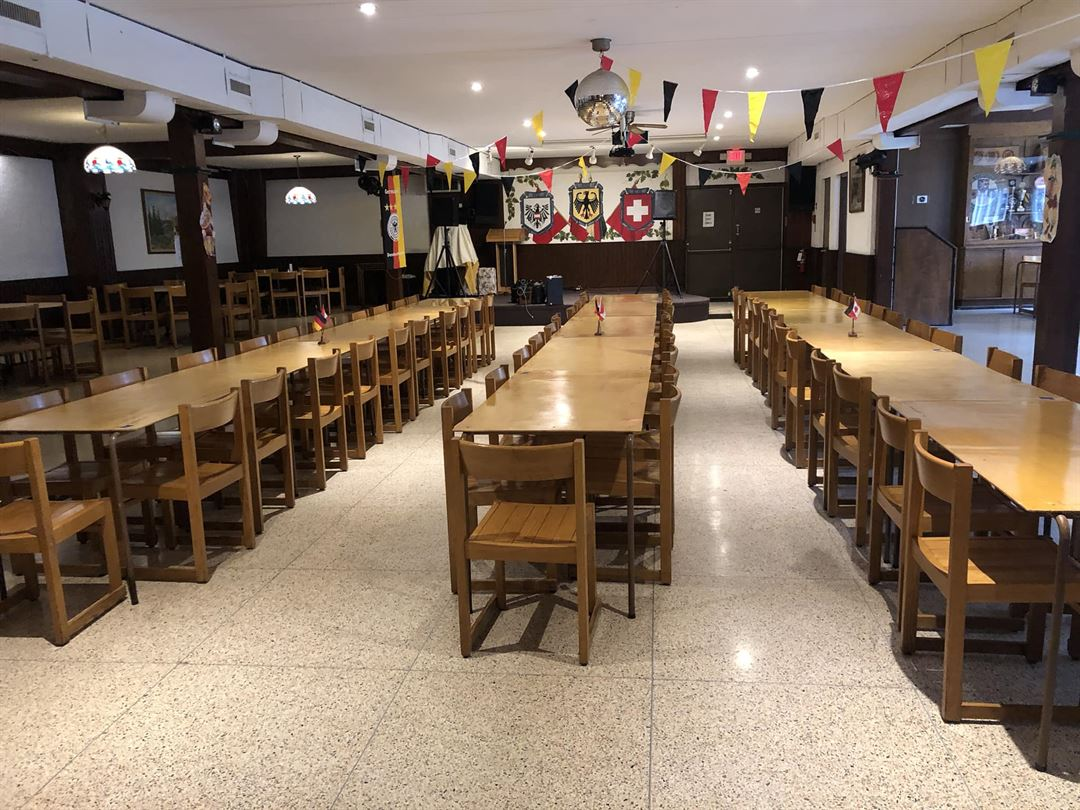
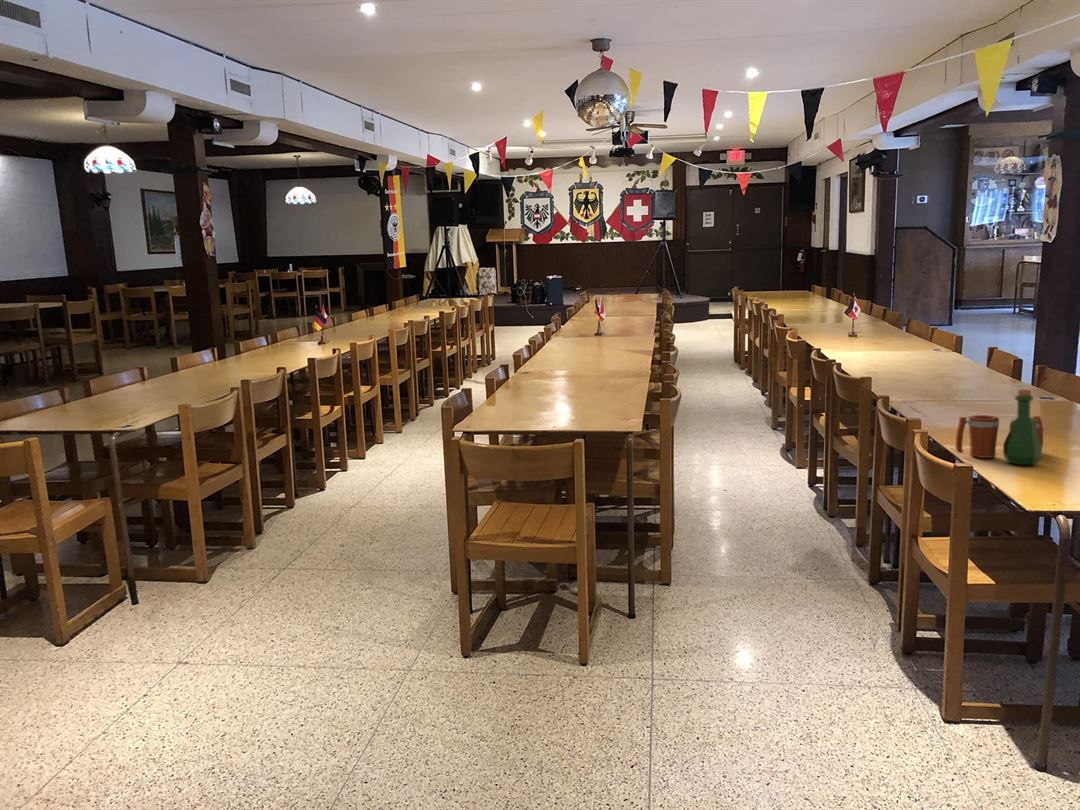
+ tavern set [955,388,1044,465]
